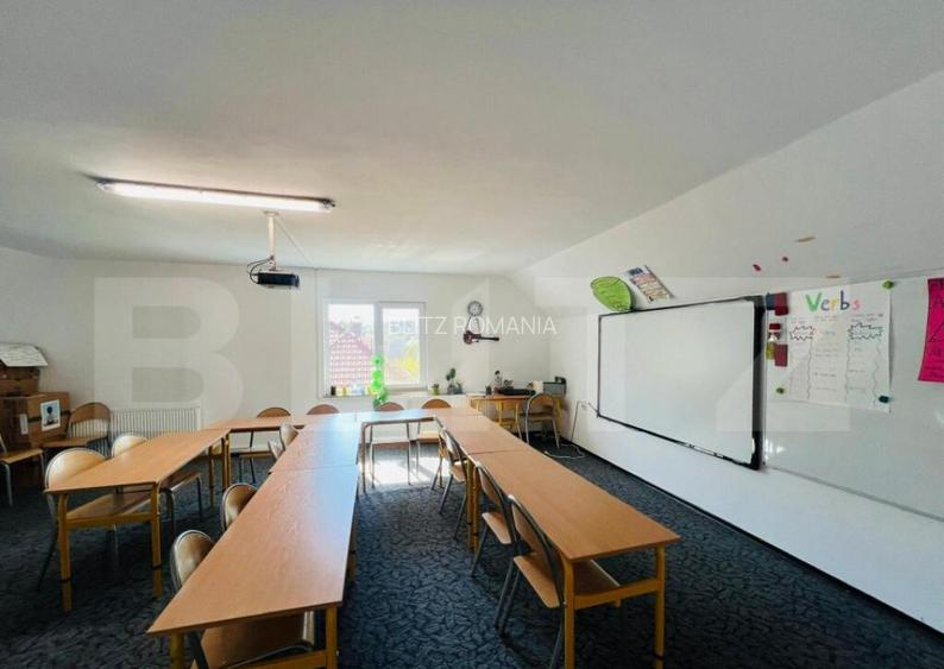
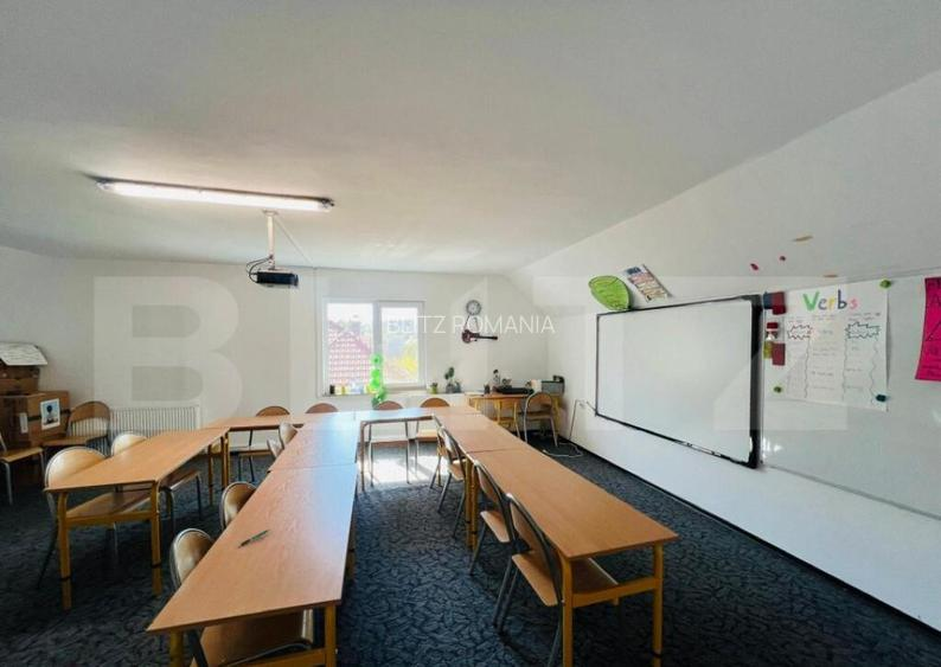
+ pen [236,527,271,549]
